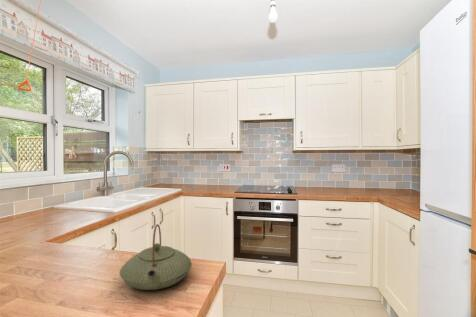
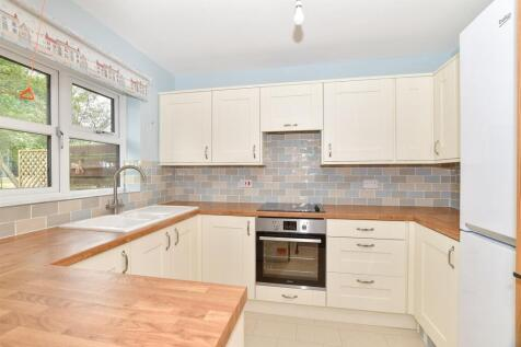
- teapot [119,223,193,291]
